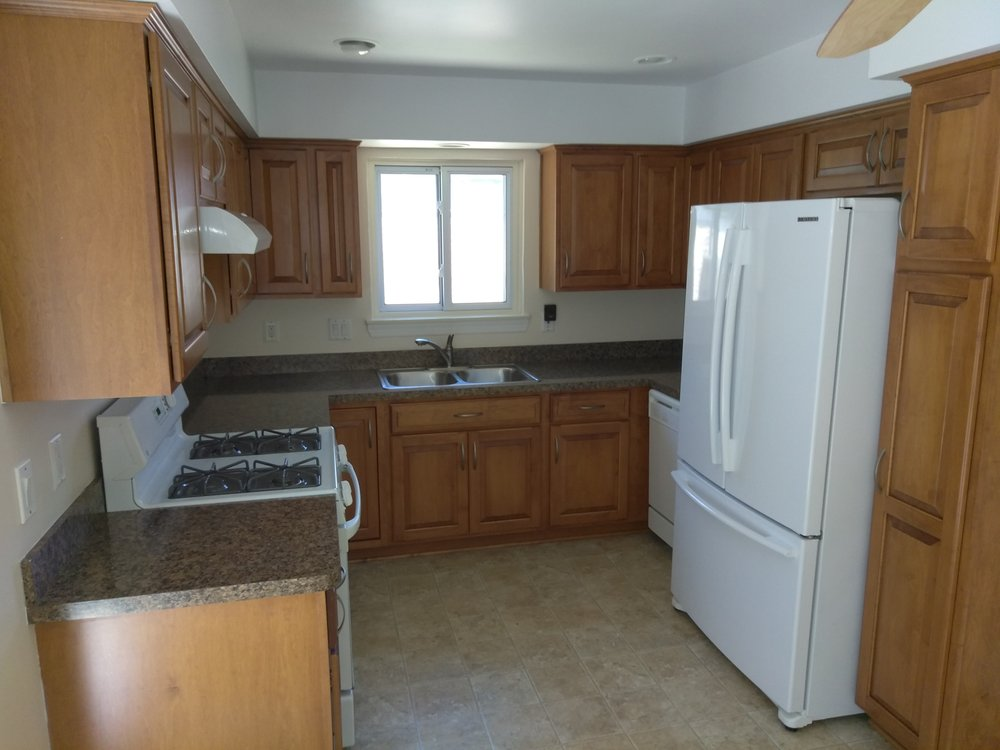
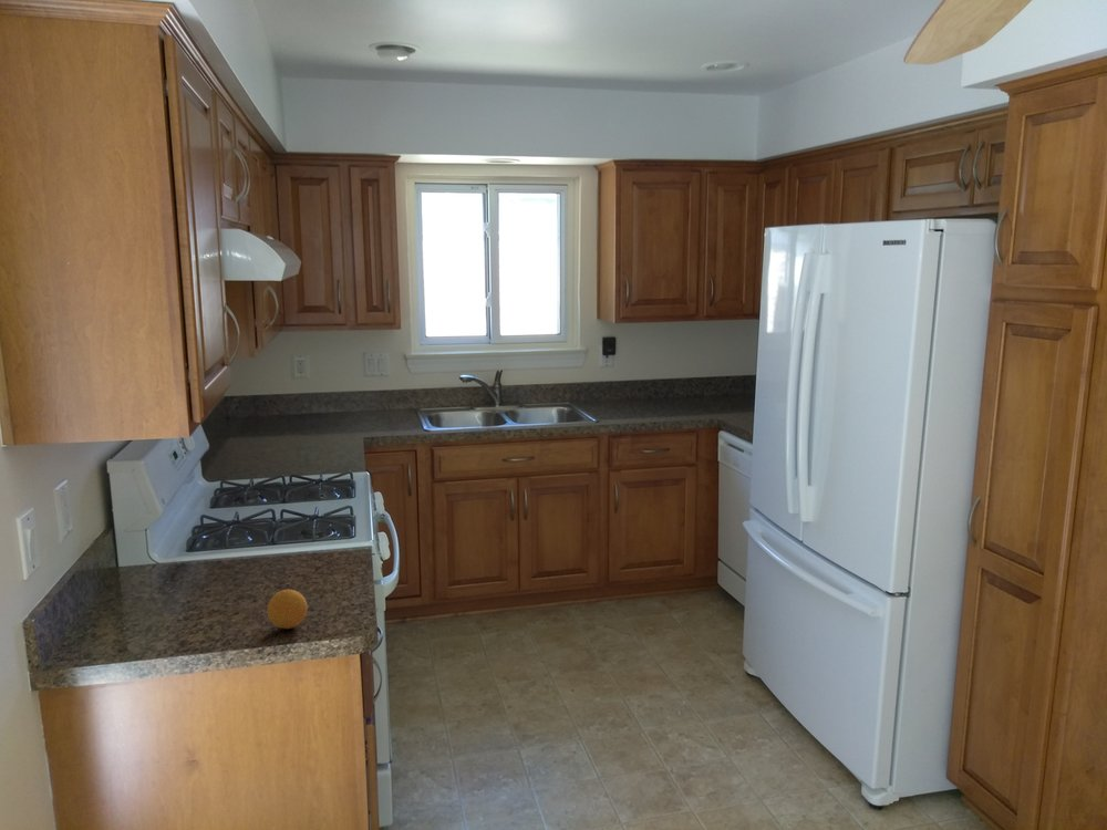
+ fruit [266,589,309,630]
